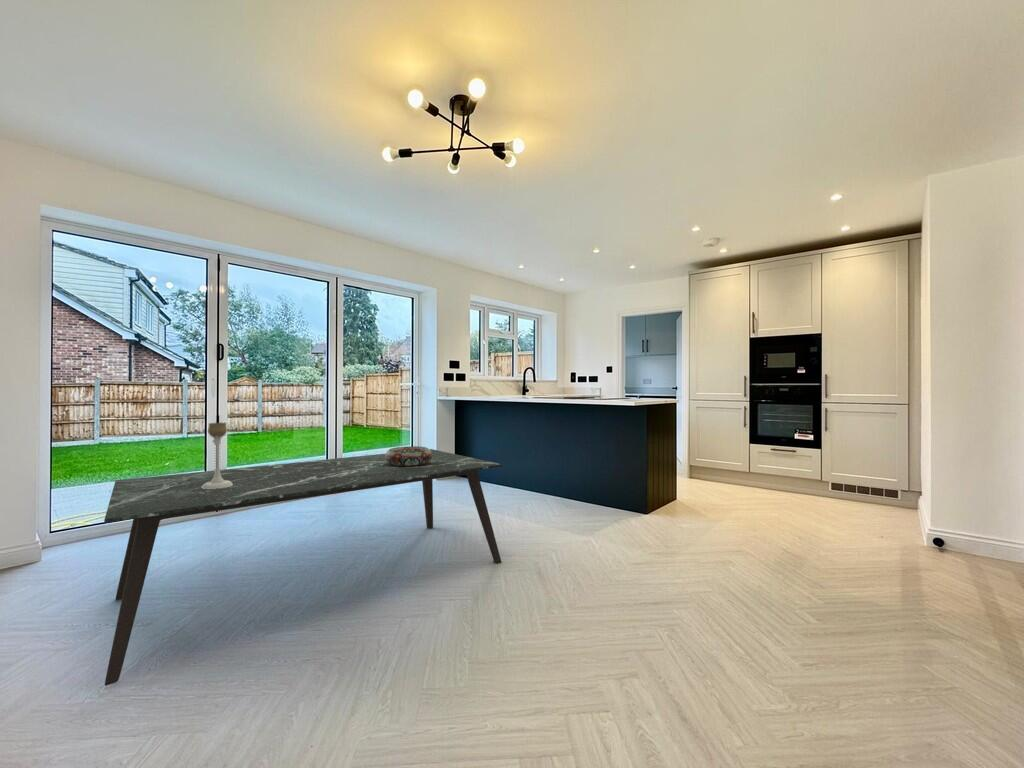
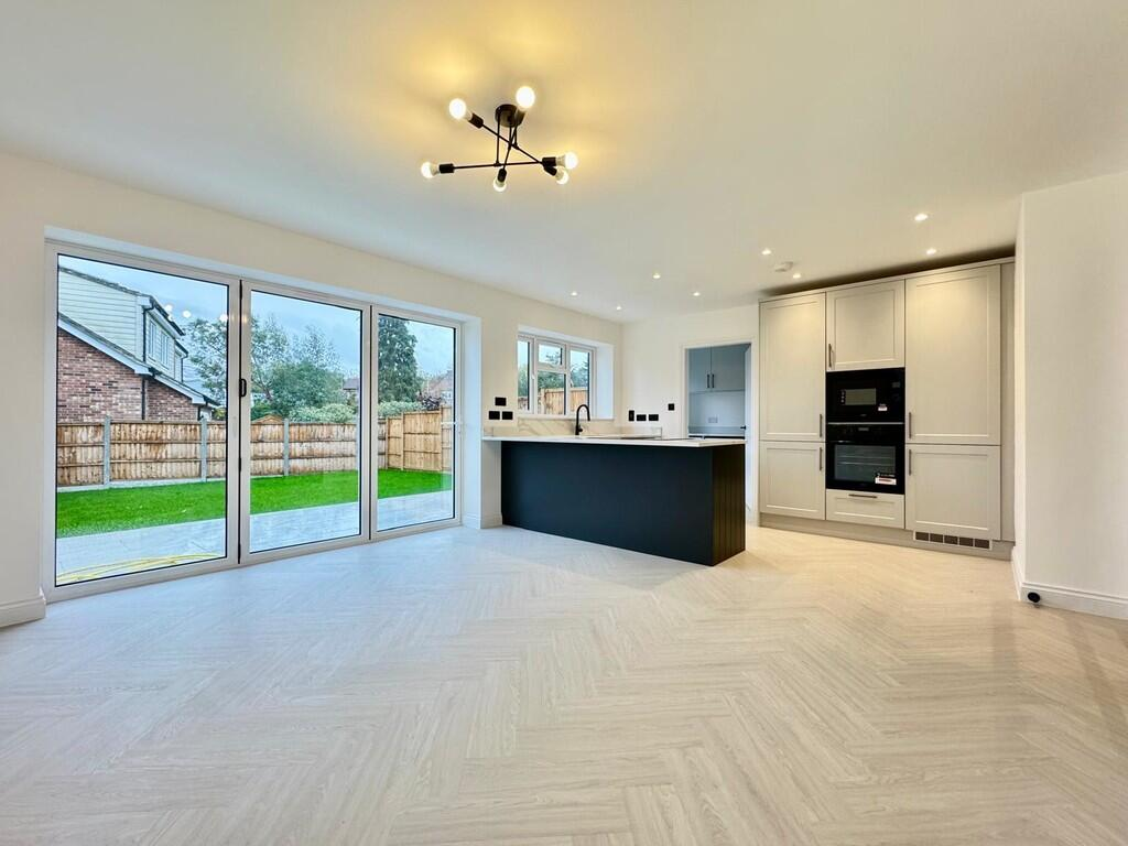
- decorative bowl [385,445,432,466]
- candle holder [202,421,232,489]
- dining table [103,448,503,687]
